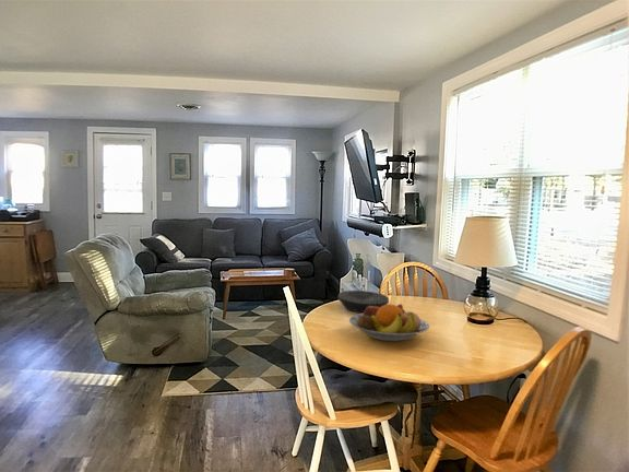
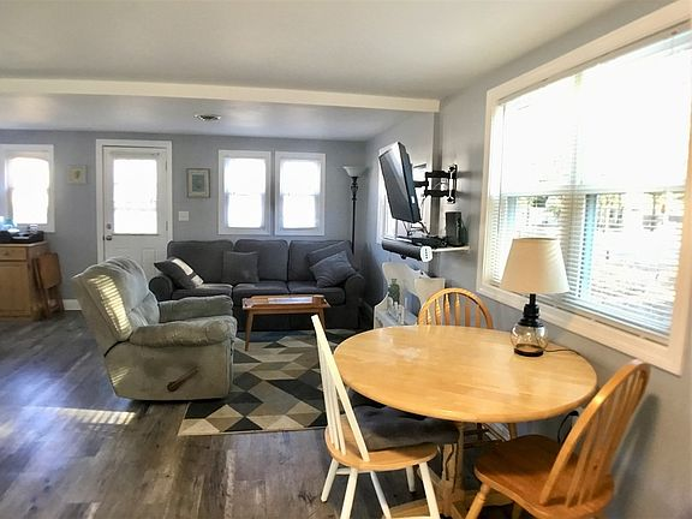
- plate [337,290,390,314]
- fruit bowl [348,302,430,342]
